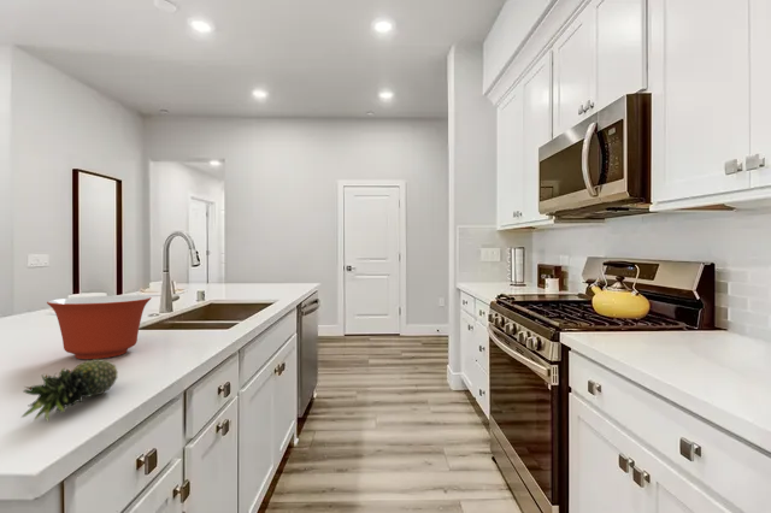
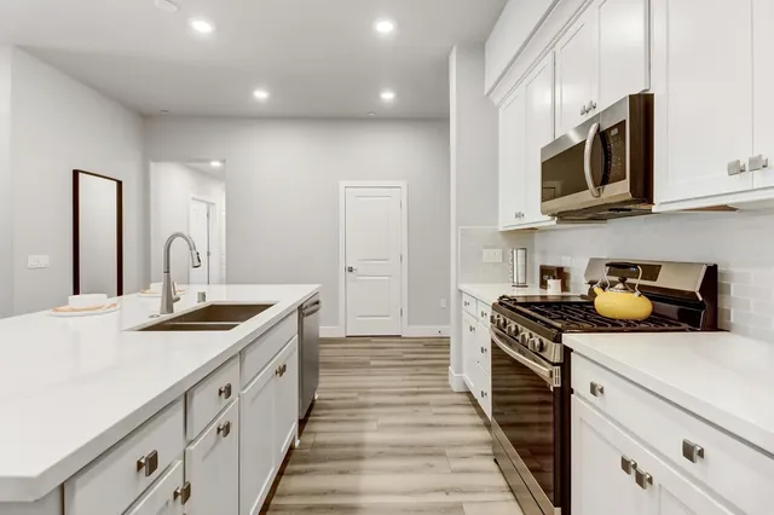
- mixing bowl [46,294,152,360]
- fruit [20,359,118,423]
